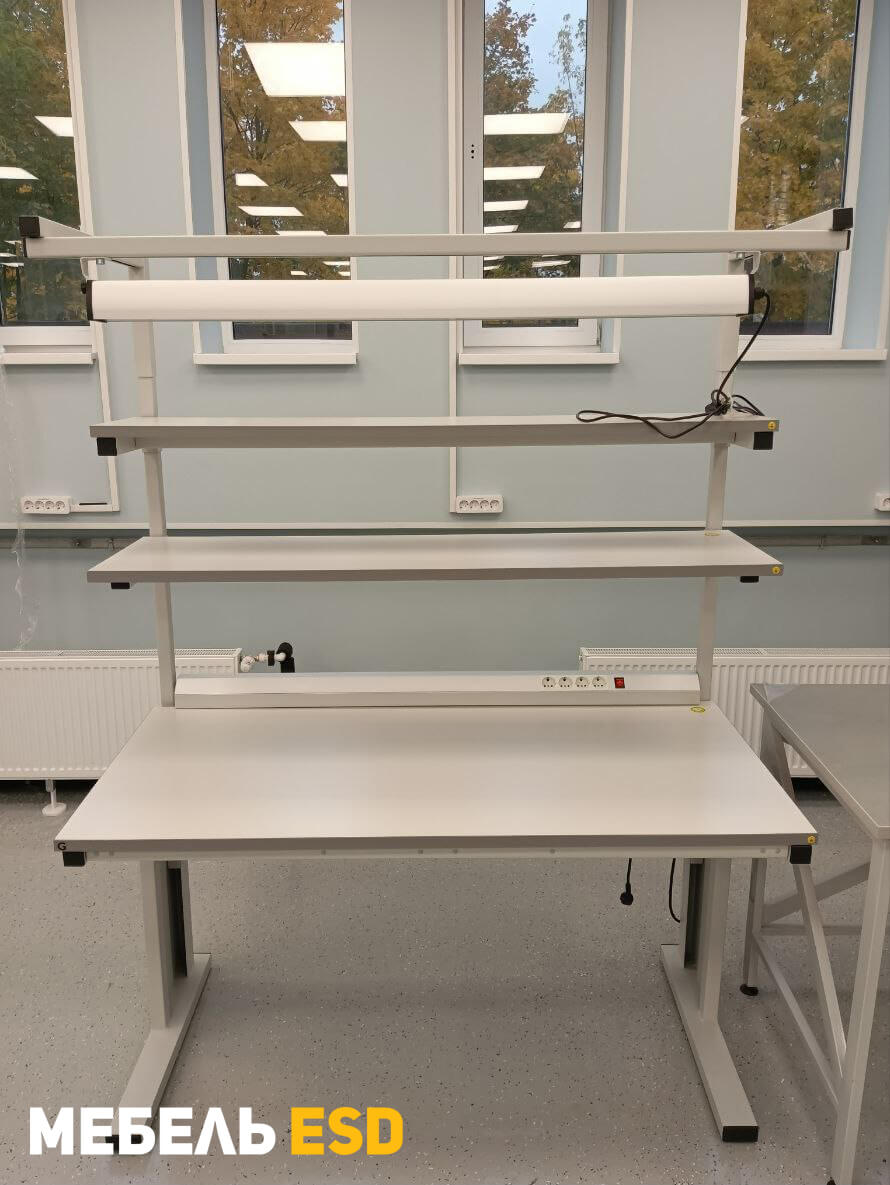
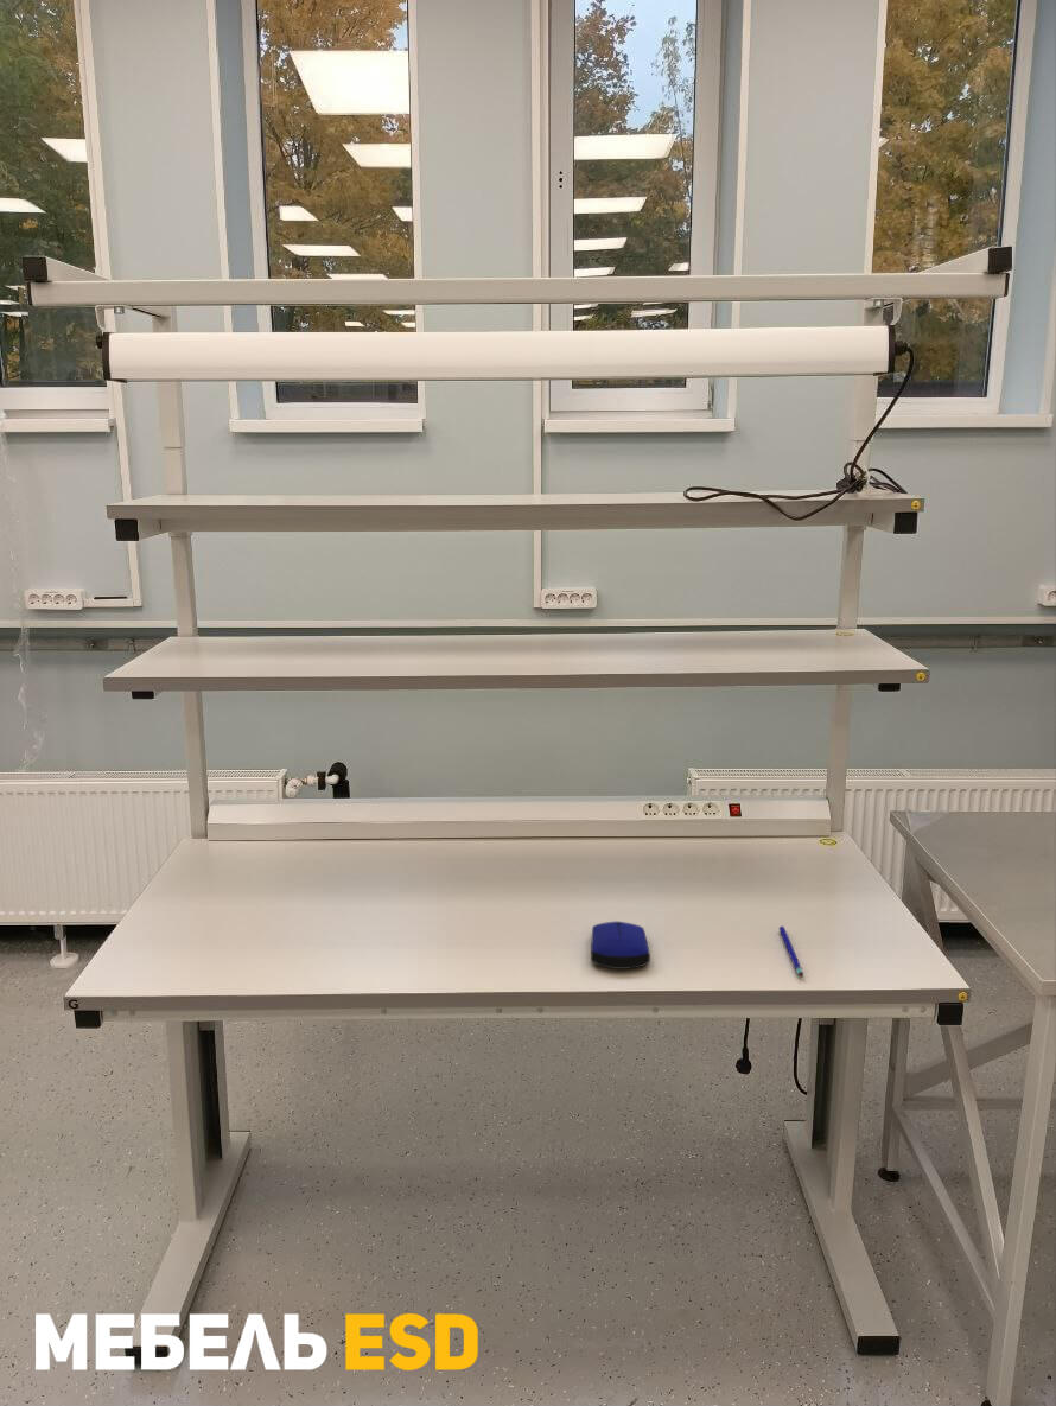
+ pen [778,925,804,979]
+ computer mouse [590,920,651,971]
